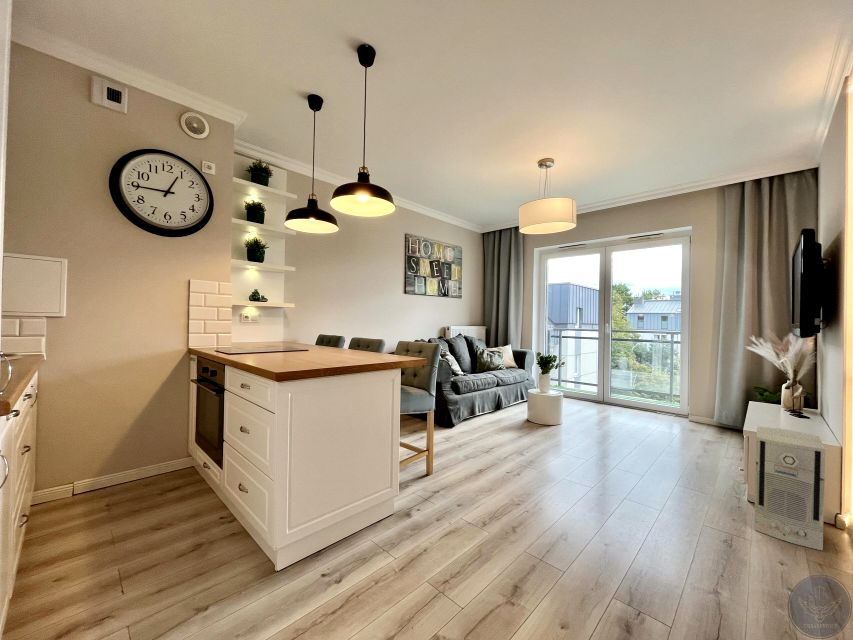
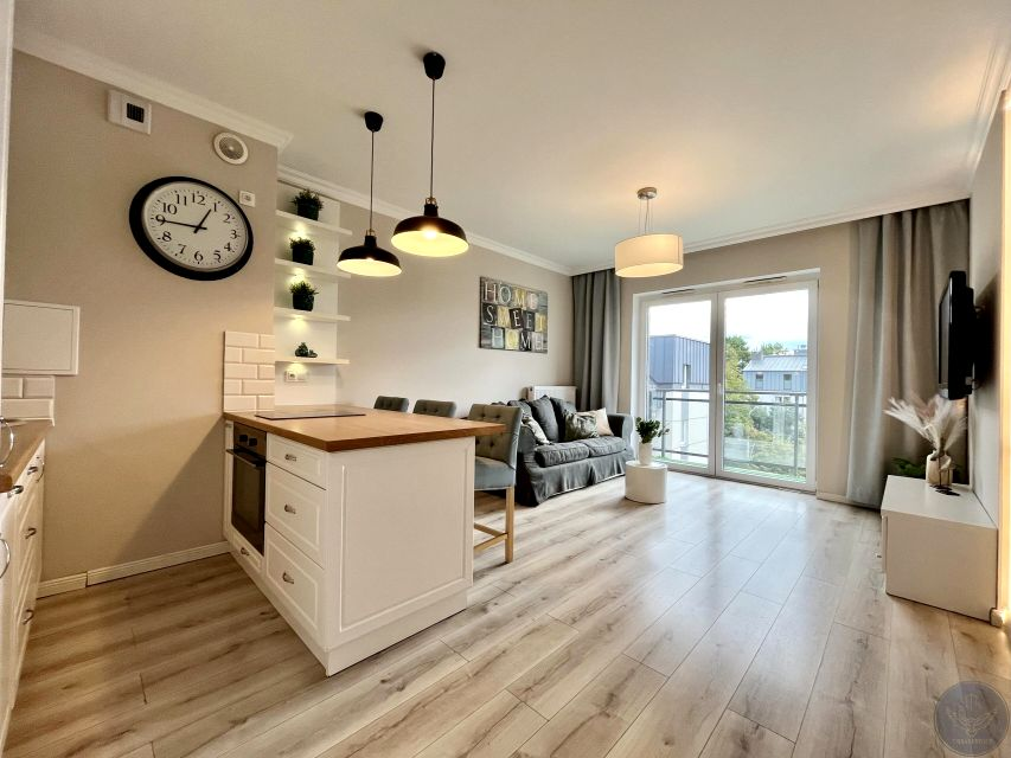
- air purifier [753,425,826,552]
